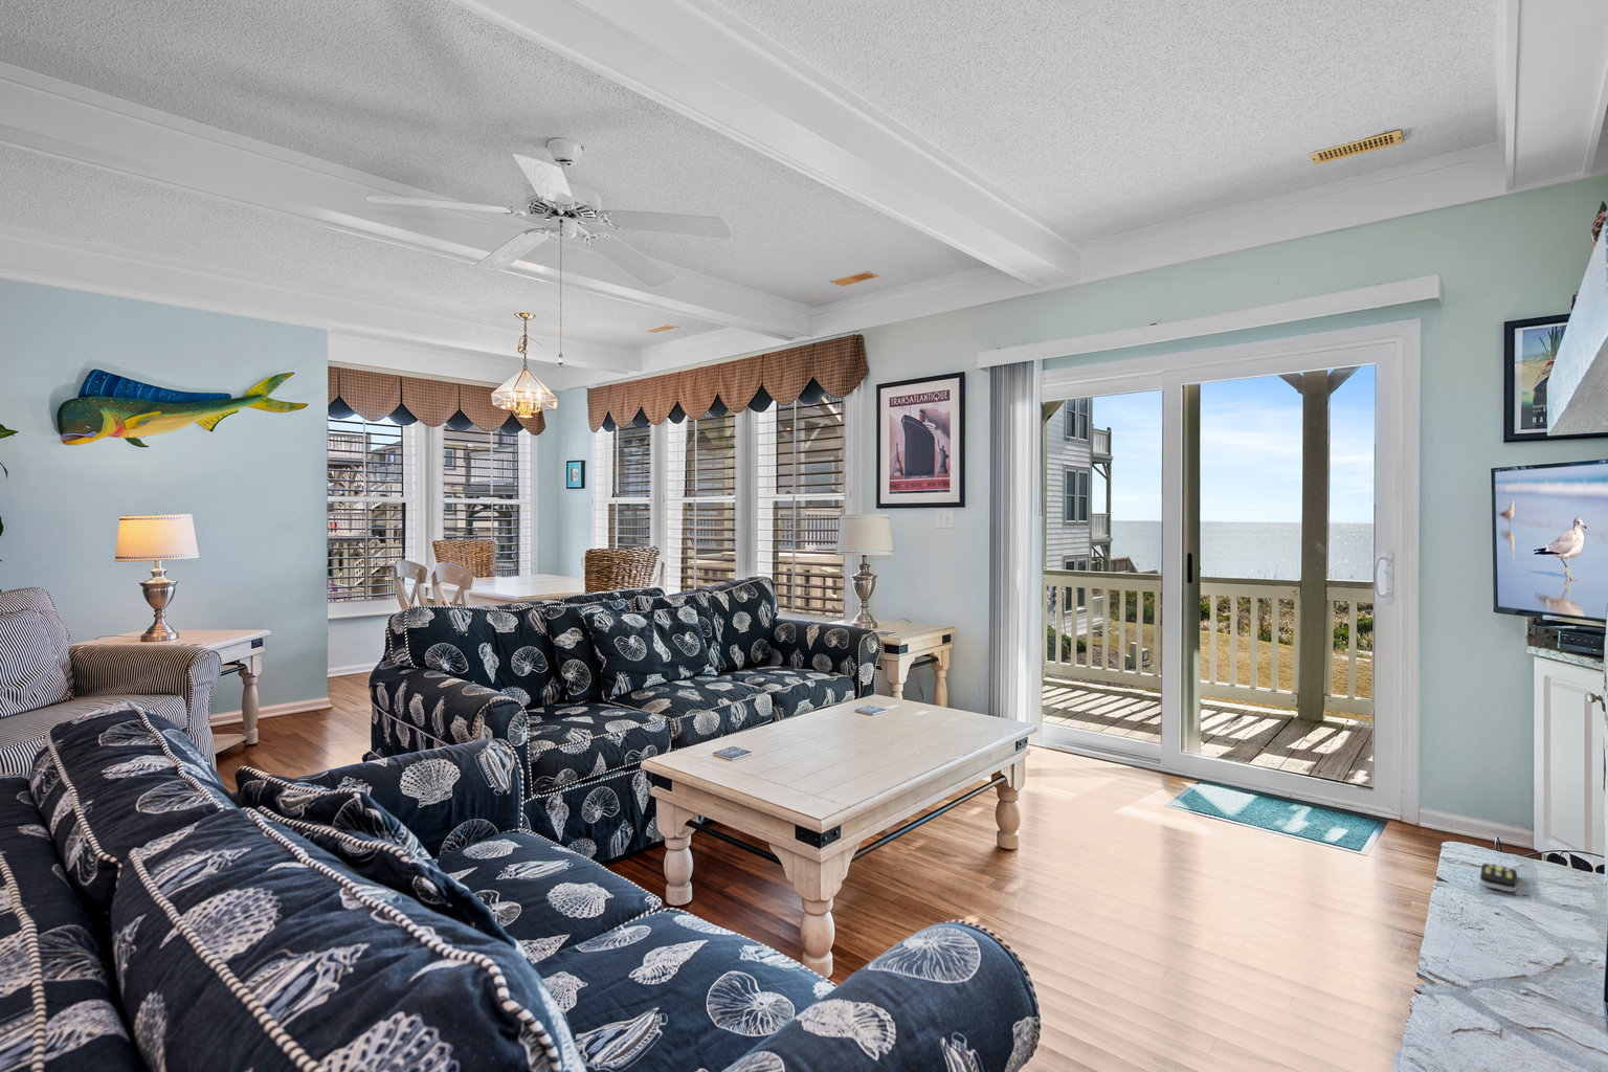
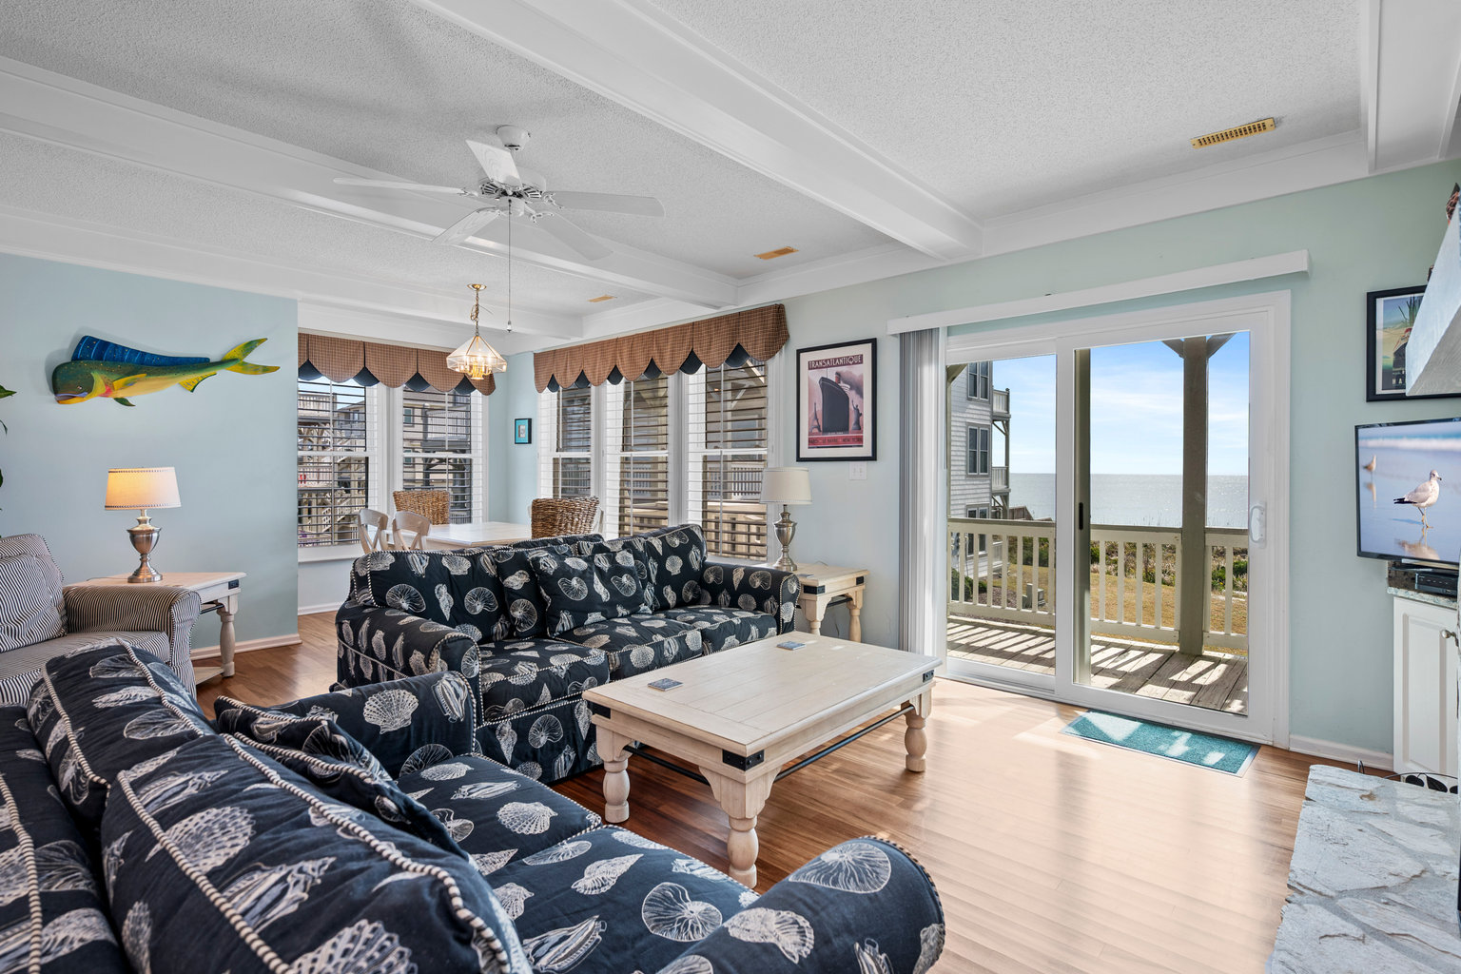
- remote control [1479,861,1518,893]
